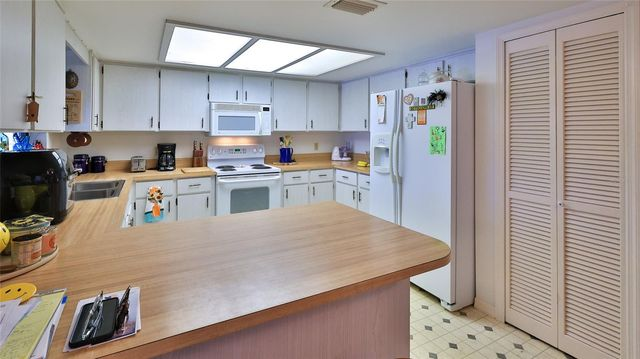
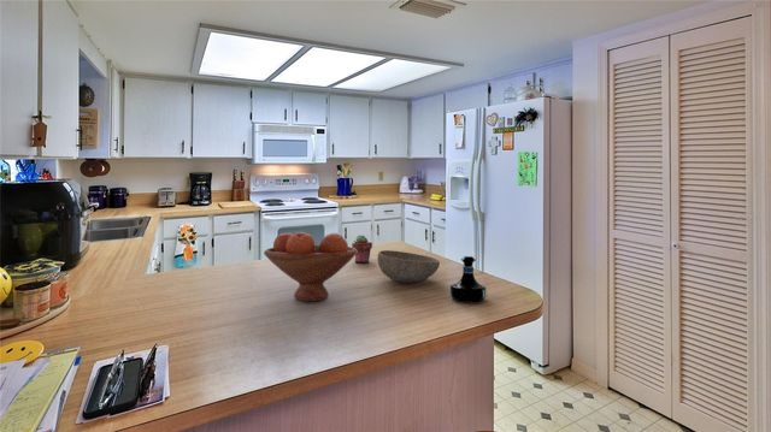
+ bowl [377,249,441,284]
+ fruit bowl [263,231,358,302]
+ potted succulent [351,235,373,264]
+ tequila bottle [449,255,487,303]
